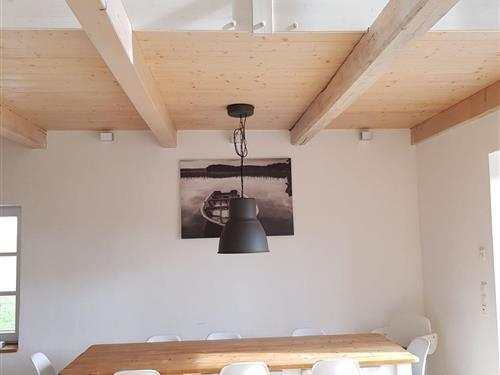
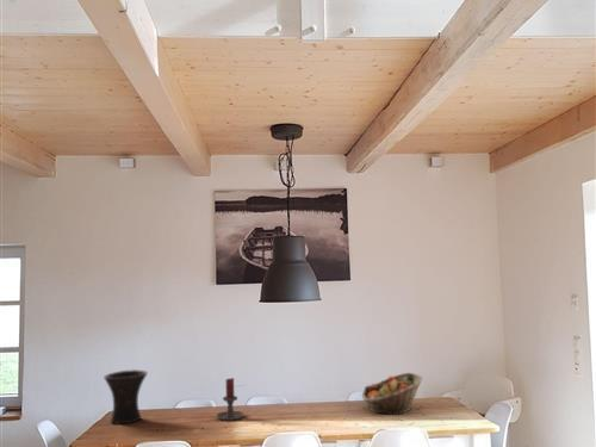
+ candle holder [216,377,246,422]
+ fruit basket [361,372,424,416]
+ vase [103,368,149,426]
